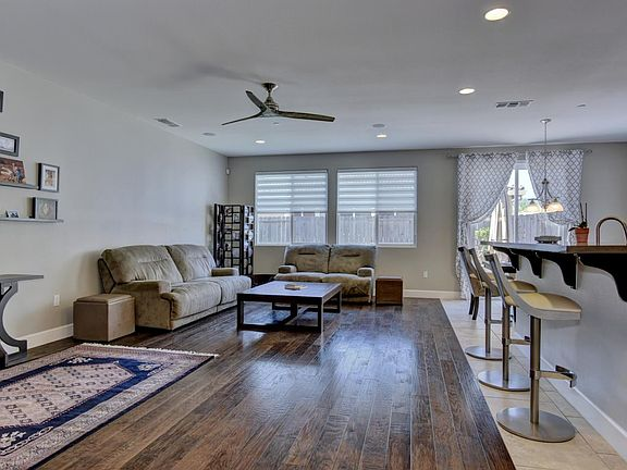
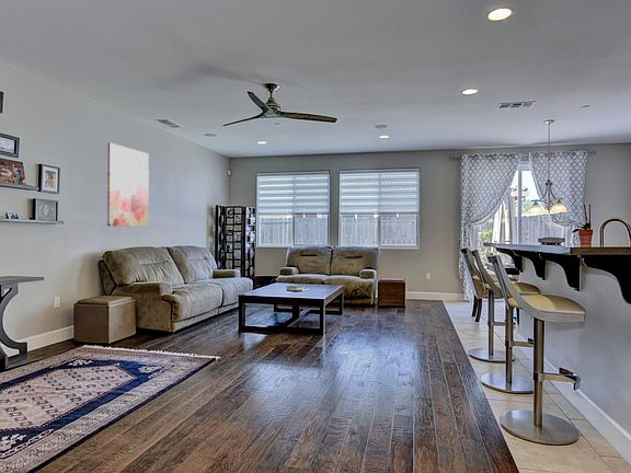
+ wall art [106,141,150,228]
